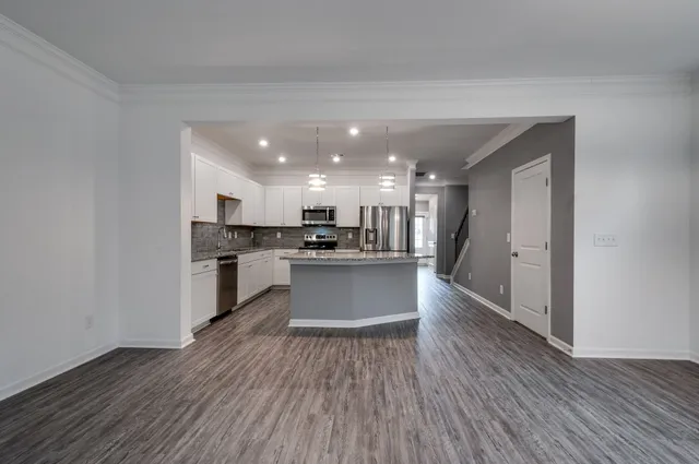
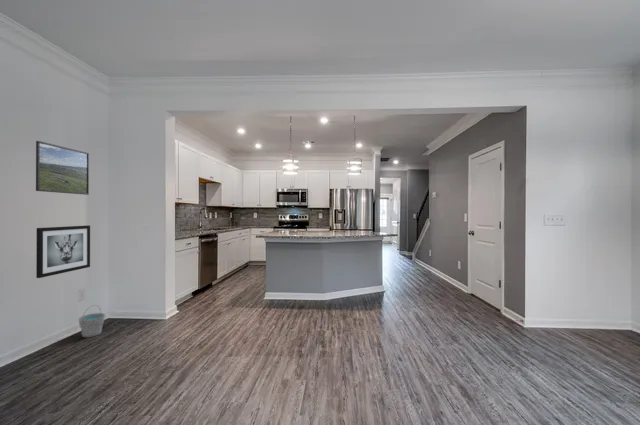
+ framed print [35,140,90,196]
+ wall art [35,225,91,279]
+ bucket [78,304,106,338]
